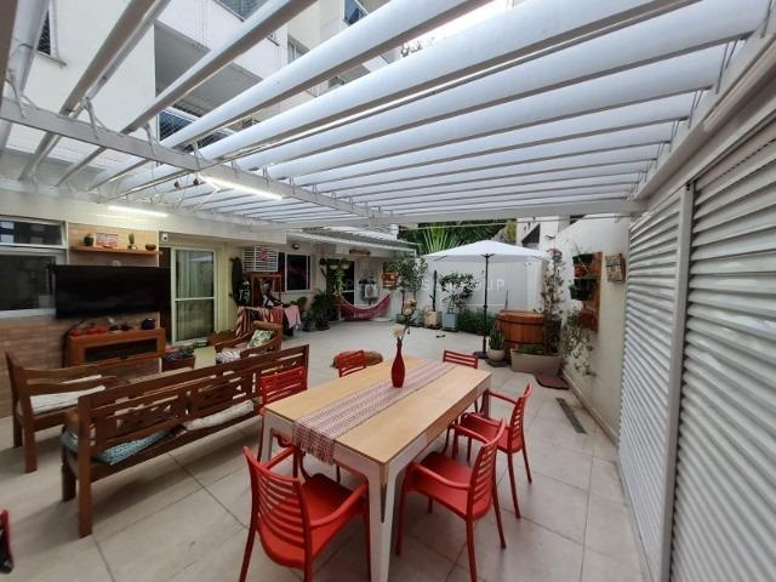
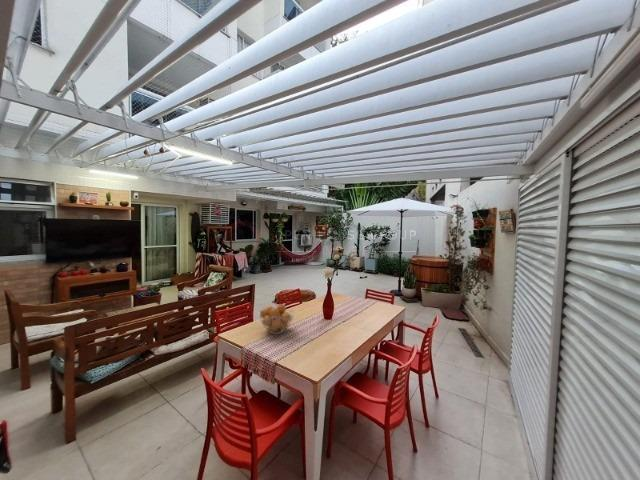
+ fruit basket [258,303,296,335]
